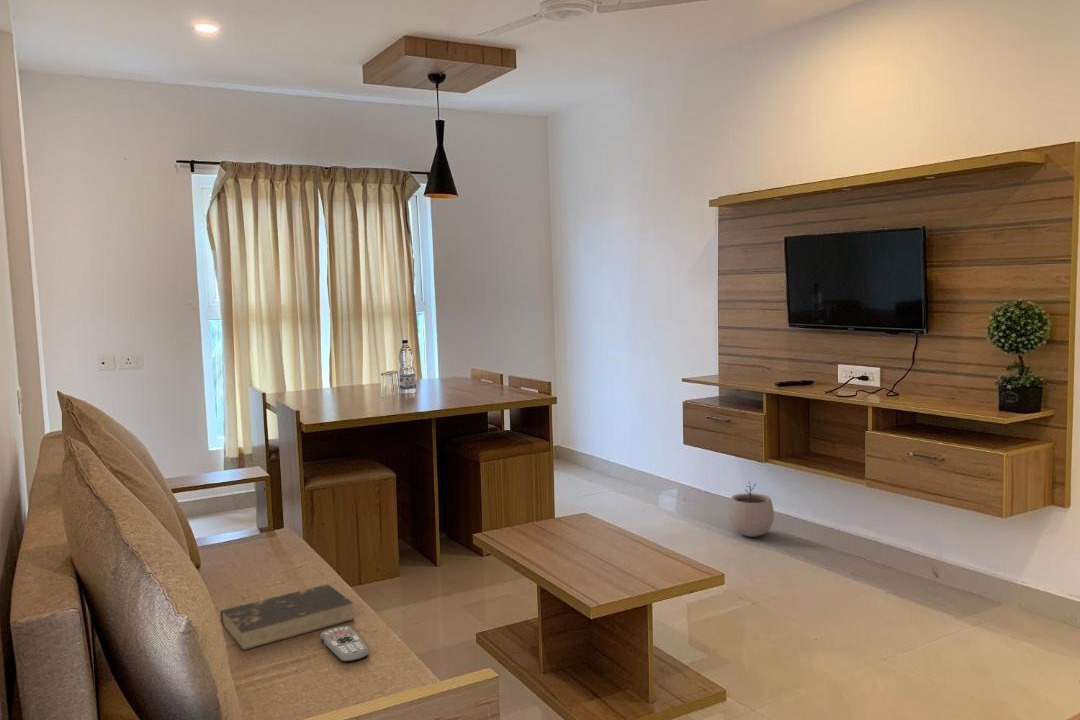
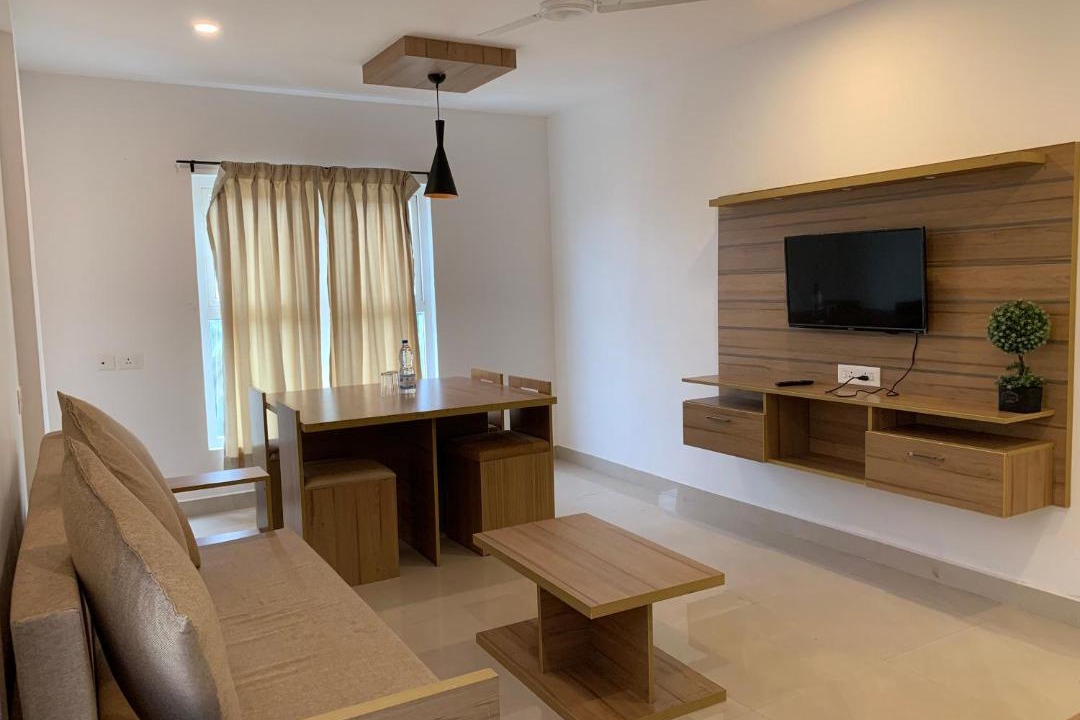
- plant pot [728,481,775,538]
- remote control [319,625,370,663]
- book [219,583,355,652]
